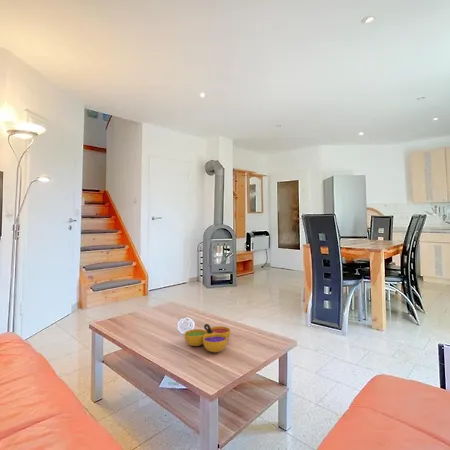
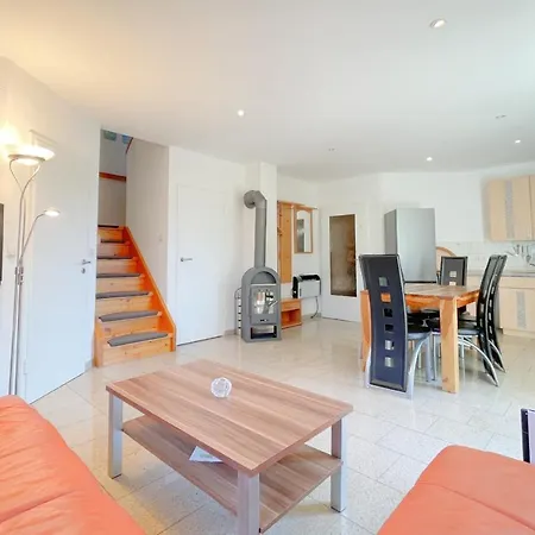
- decorative bowl [183,323,231,353]
